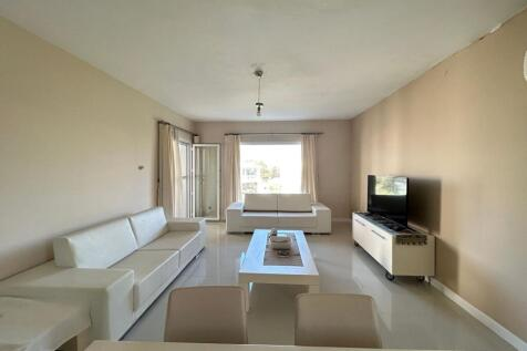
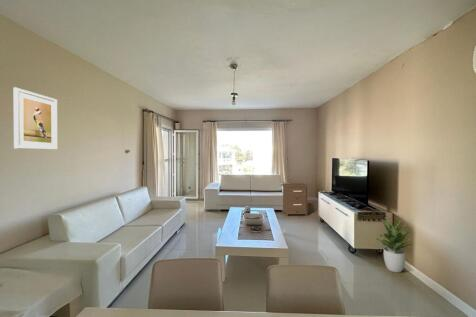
+ potted plant [375,218,414,273]
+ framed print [13,87,58,151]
+ nightstand [282,182,309,217]
